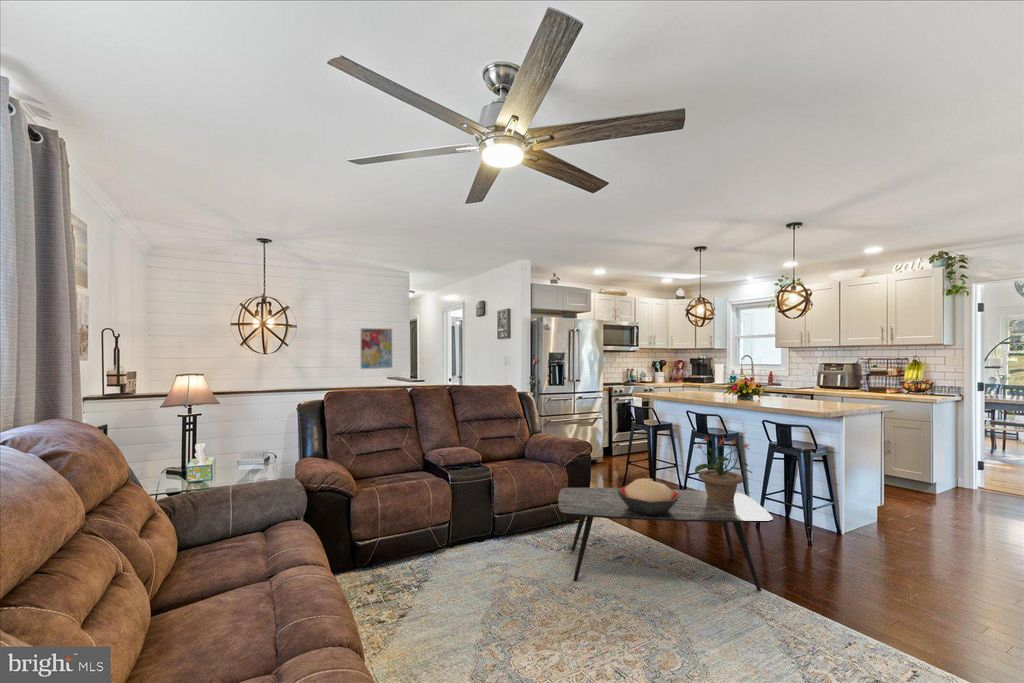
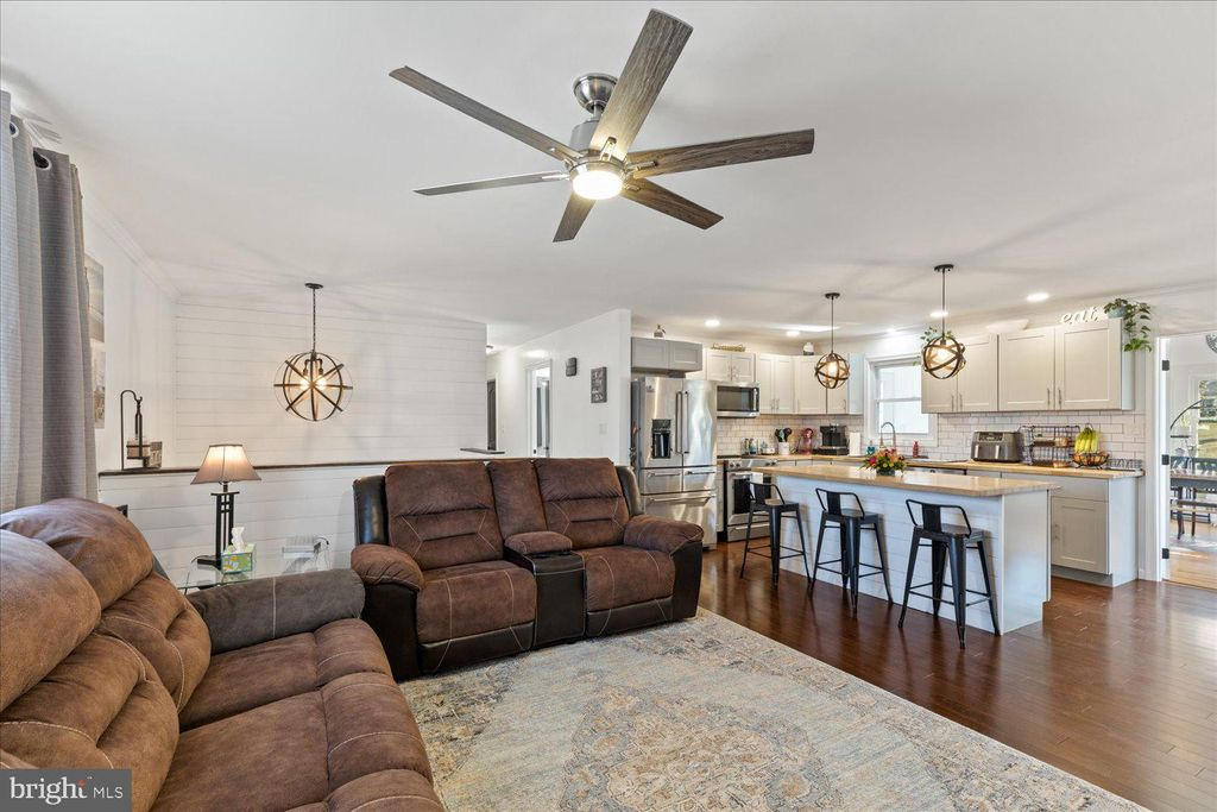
- wall art [359,327,393,370]
- potted plant [694,436,753,503]
- decorative bowl [618,477,680,516]
- coffee table [557,487,774,593]
